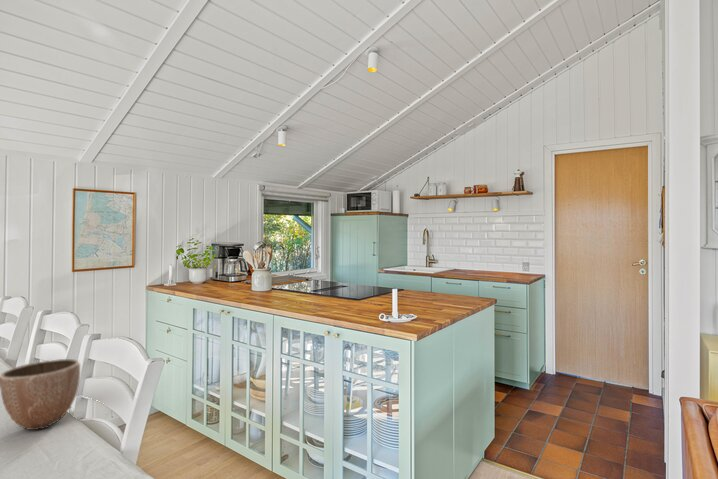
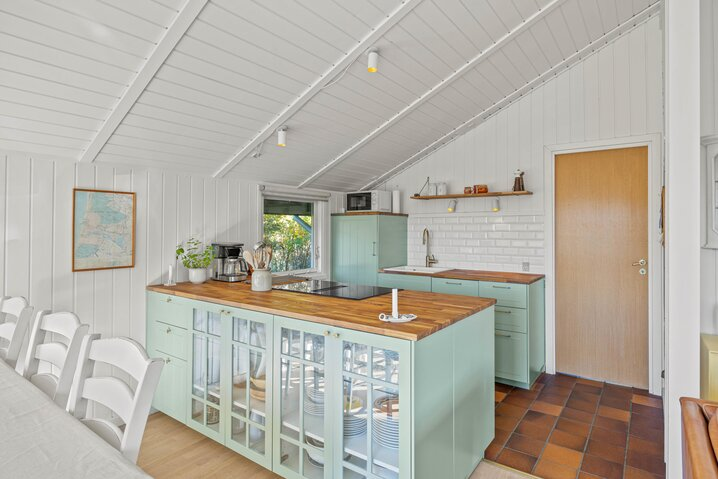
- decorative bowl [0,358,81,431]
